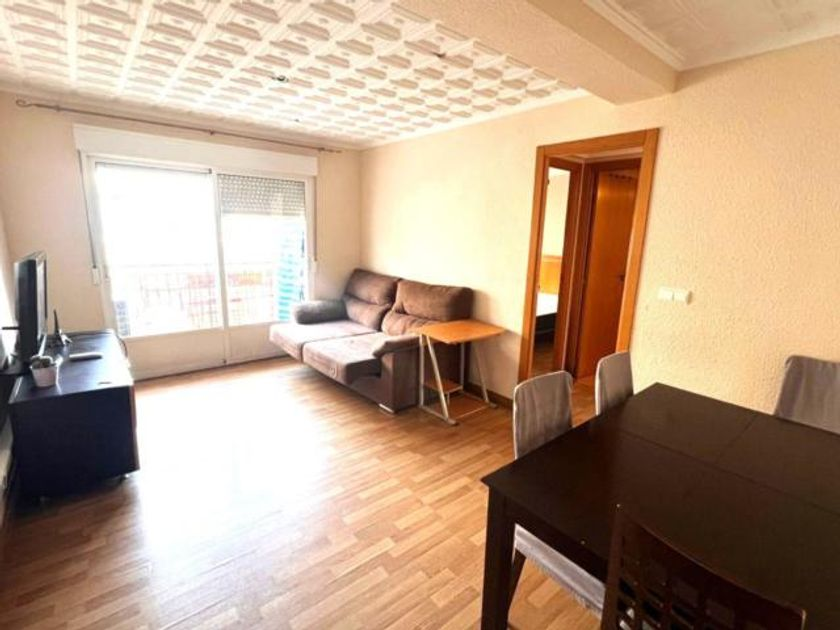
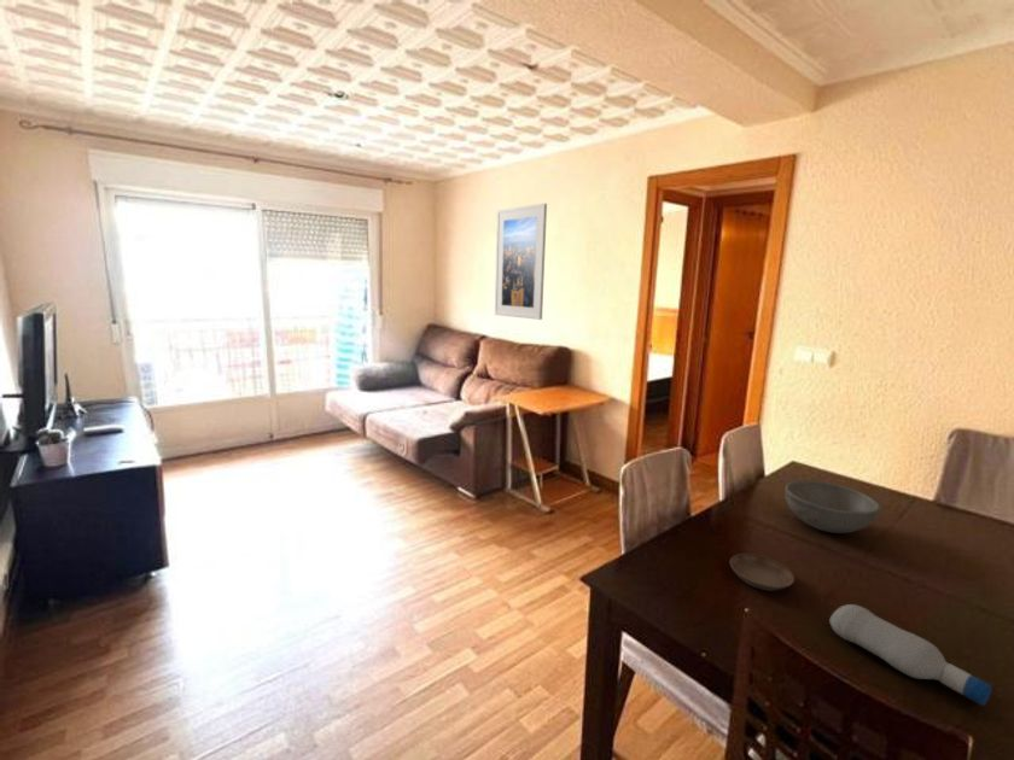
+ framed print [494,203,548,321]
+ saucer [729,553,796,591]
+ bowl [783,479,881,534]
+ bottle [828,603,992,707]
